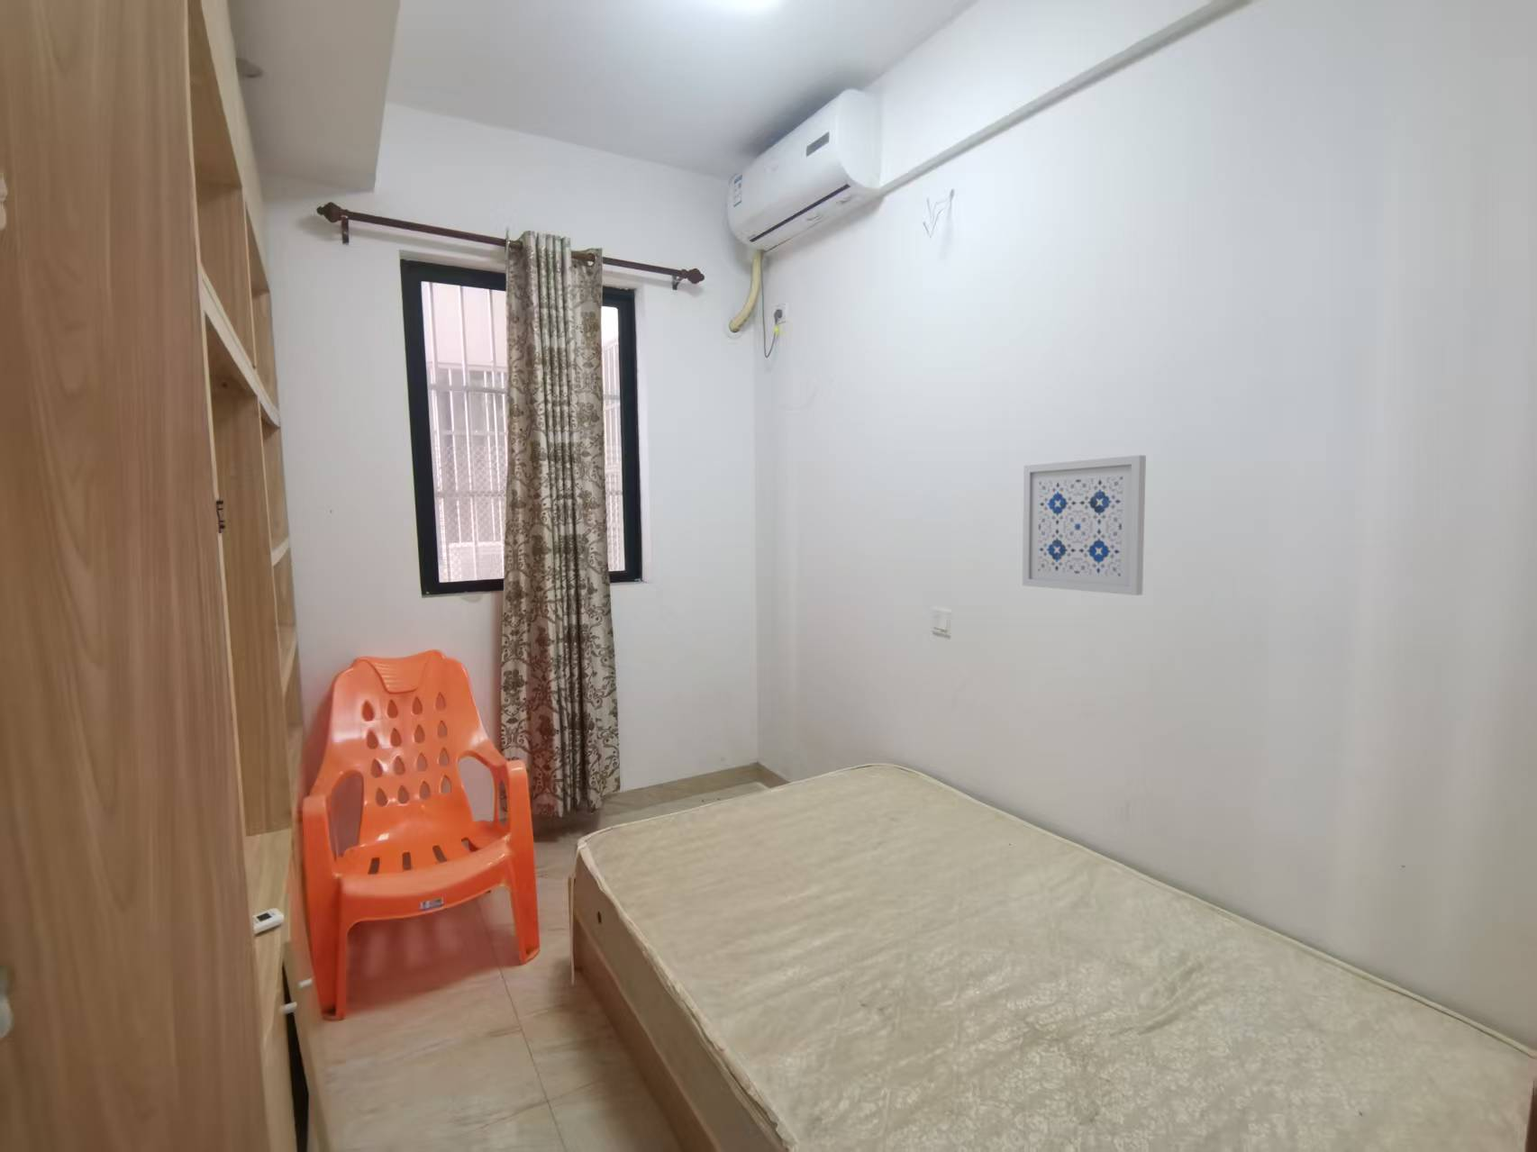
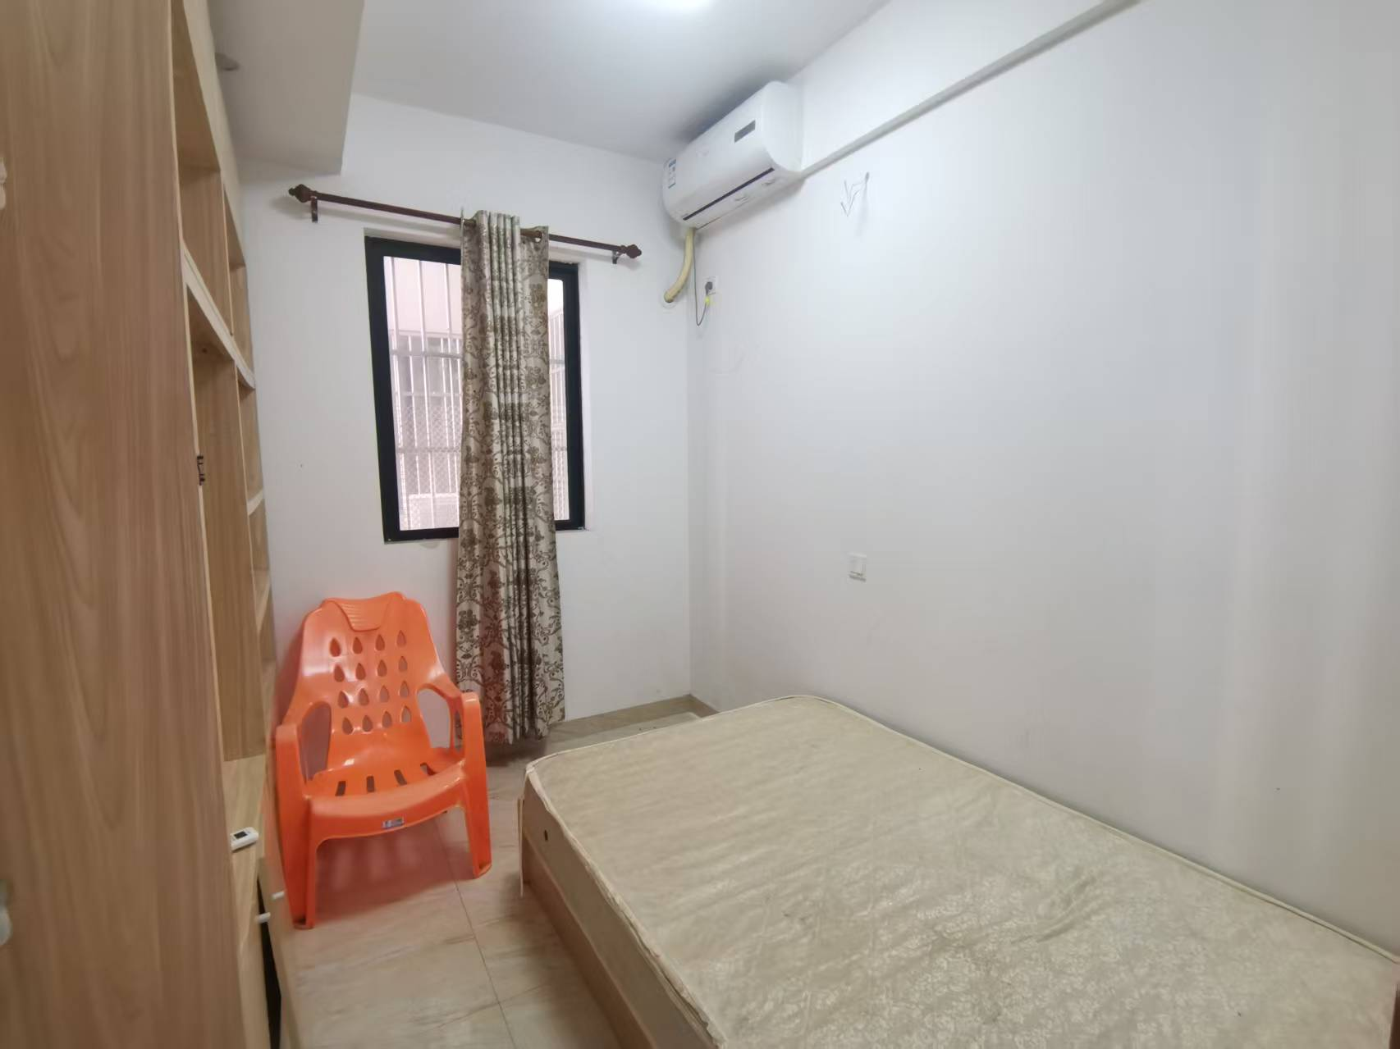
- wall art [1021,454,1147,597]
